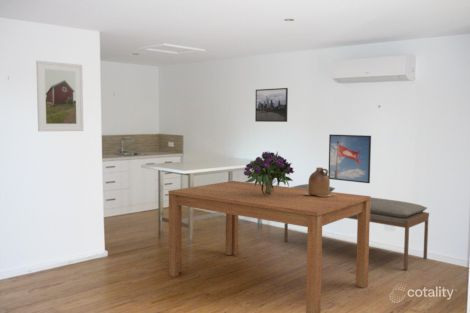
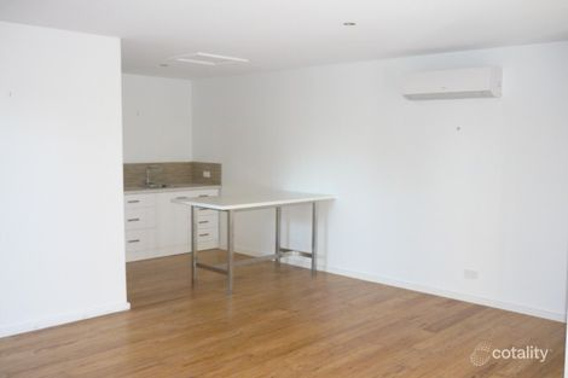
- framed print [327,134,372,184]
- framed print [35,60,84,132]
- bouquet [243,151,295,195]
- bench [283,183,430,271]
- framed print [254,87,289,123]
- ceramic jug [303,167,336,197]
- dining table [167,180,371,313]
